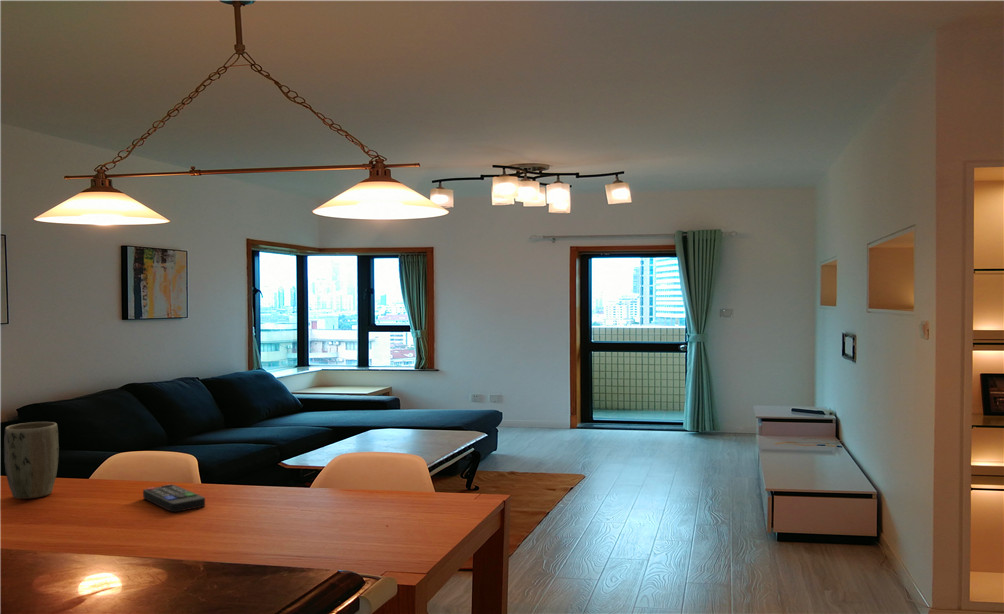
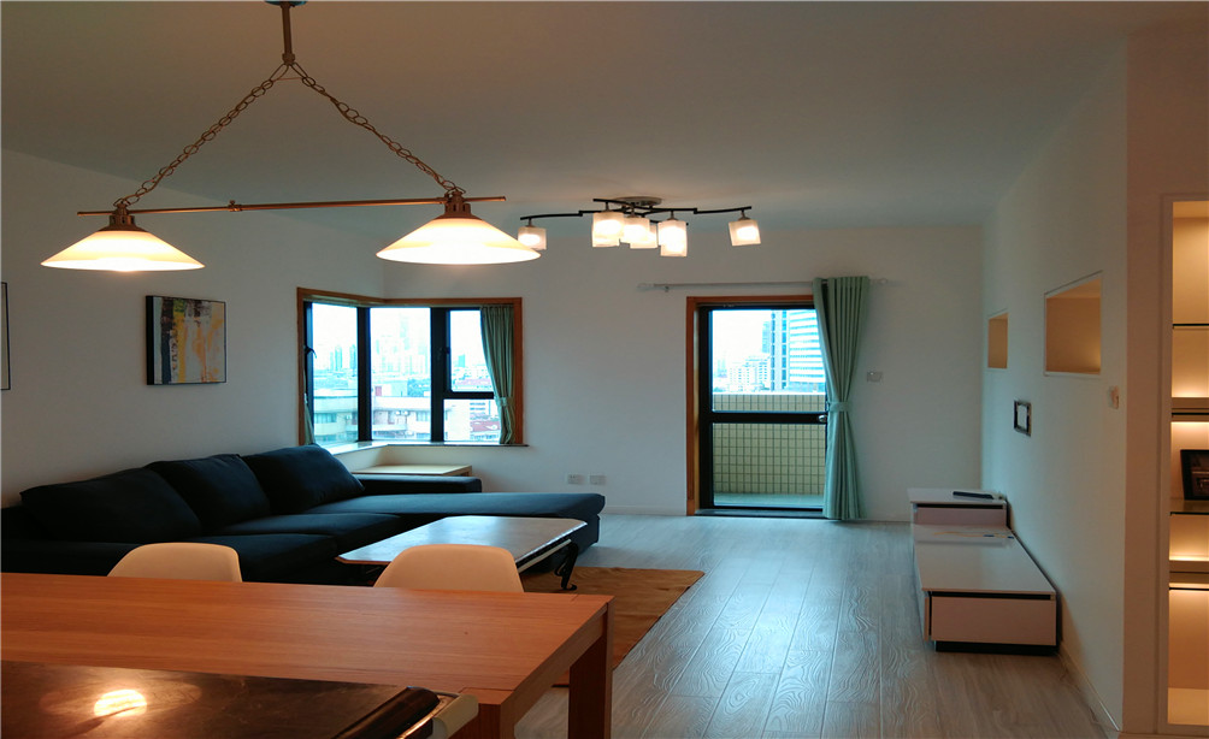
- plant pot [3,421,60,500]
- remote control [142,483,206,513]
